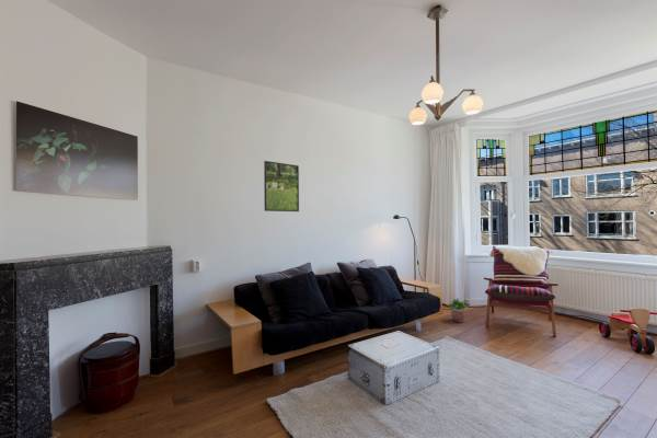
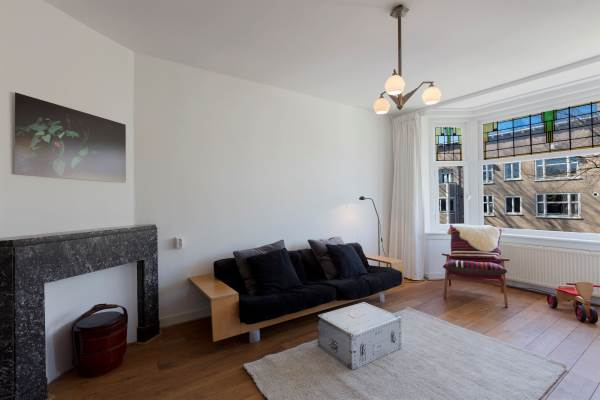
- potted plant [447,297,468,323]
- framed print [263,160,300,212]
